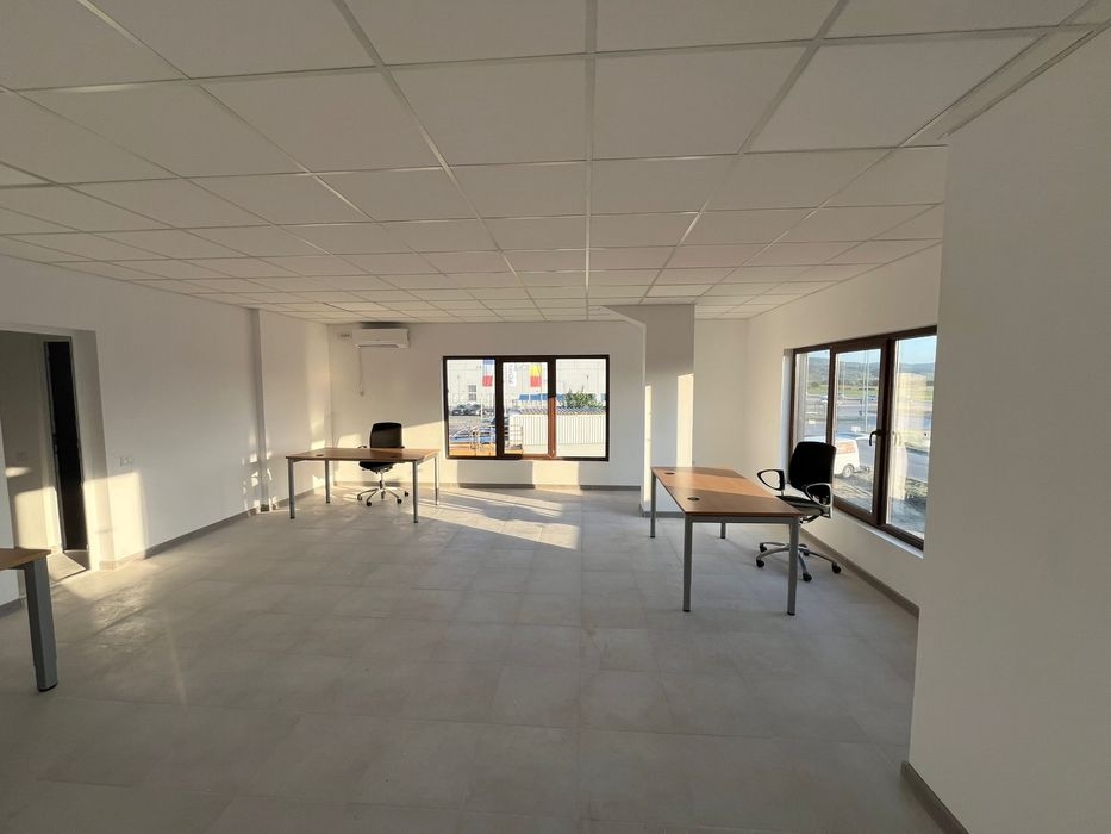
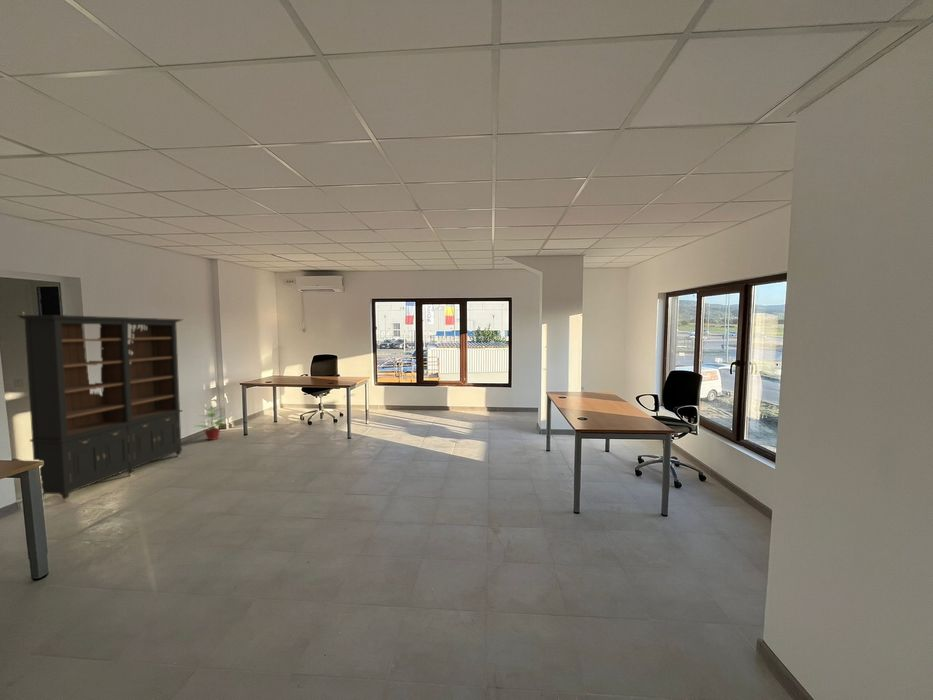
+ bookcase [16,311,184,503]
+ potted plant [195,405,226,441]
